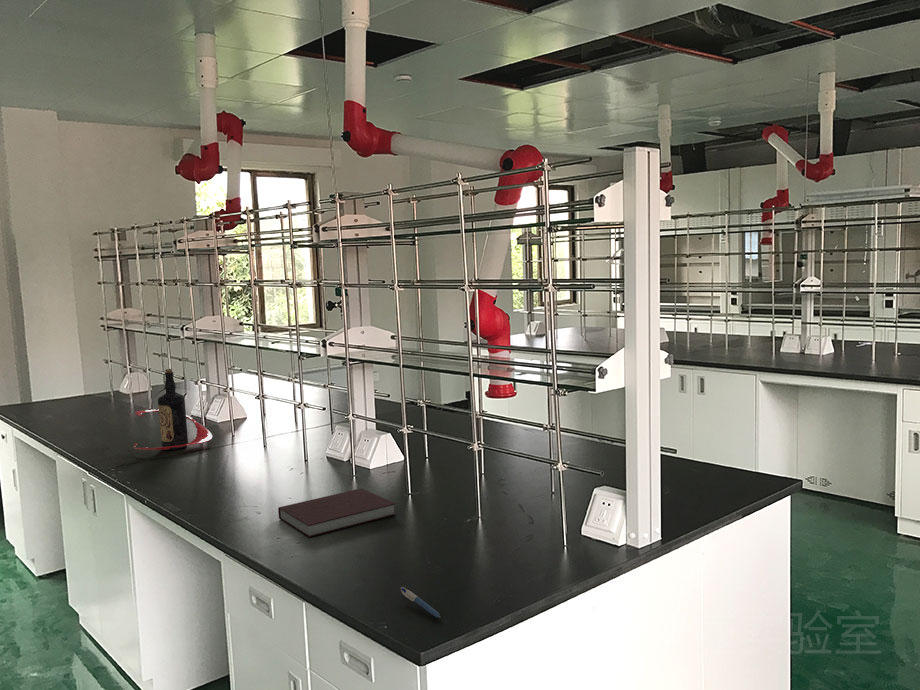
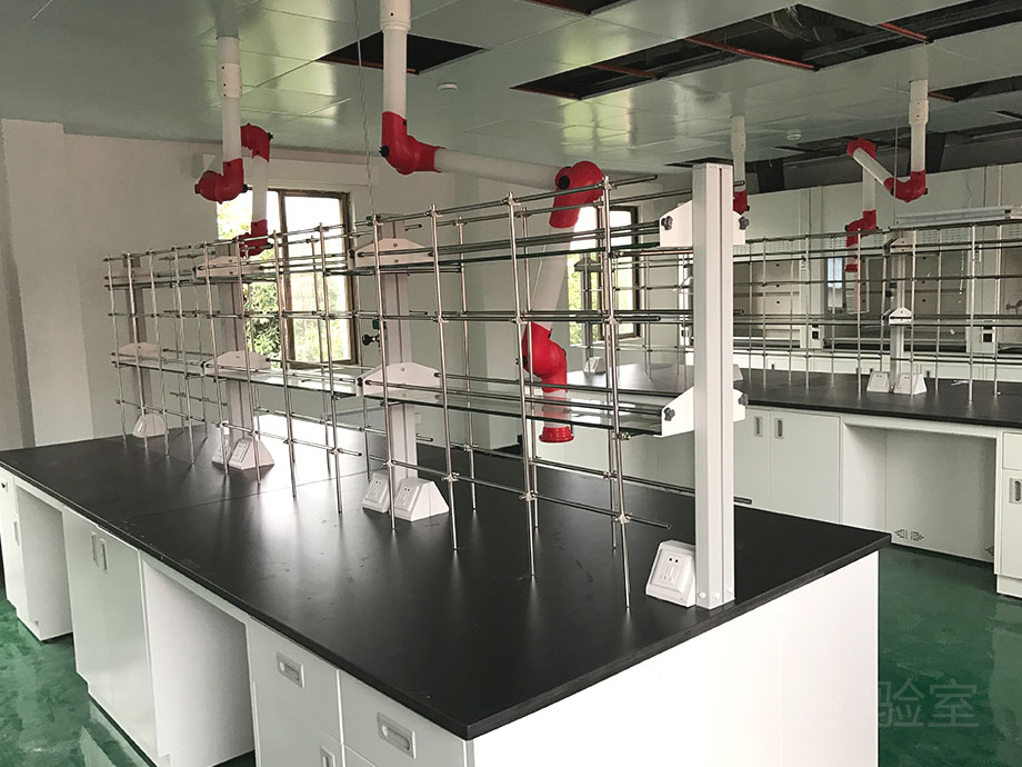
- bottle [133,368,213,451]
- pen [400,586,442,619]
- notebook [277,487,397,538]
